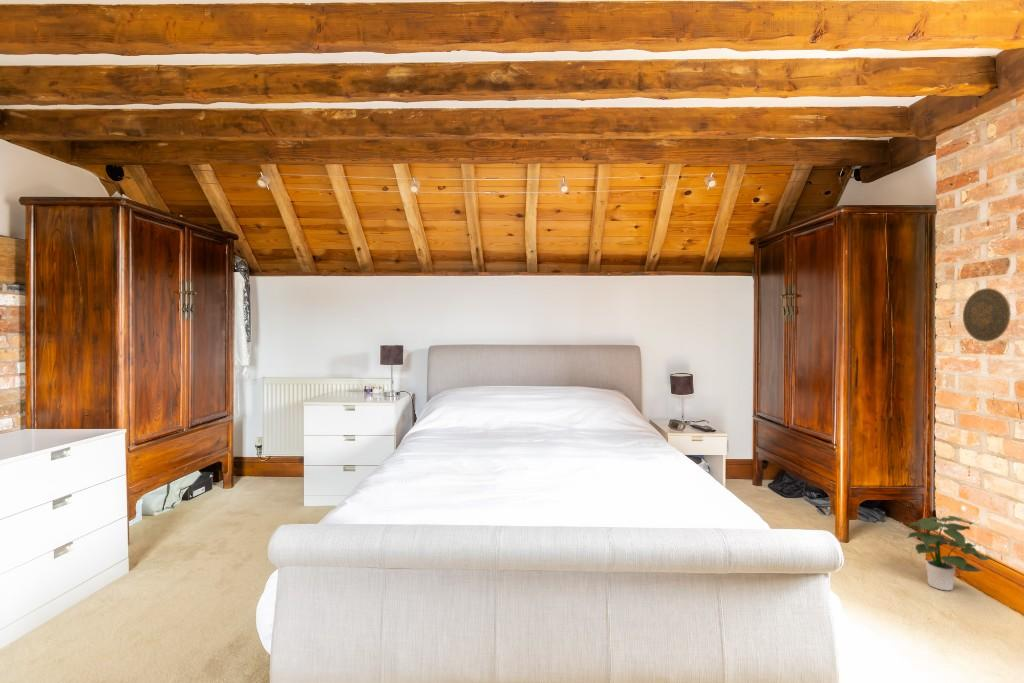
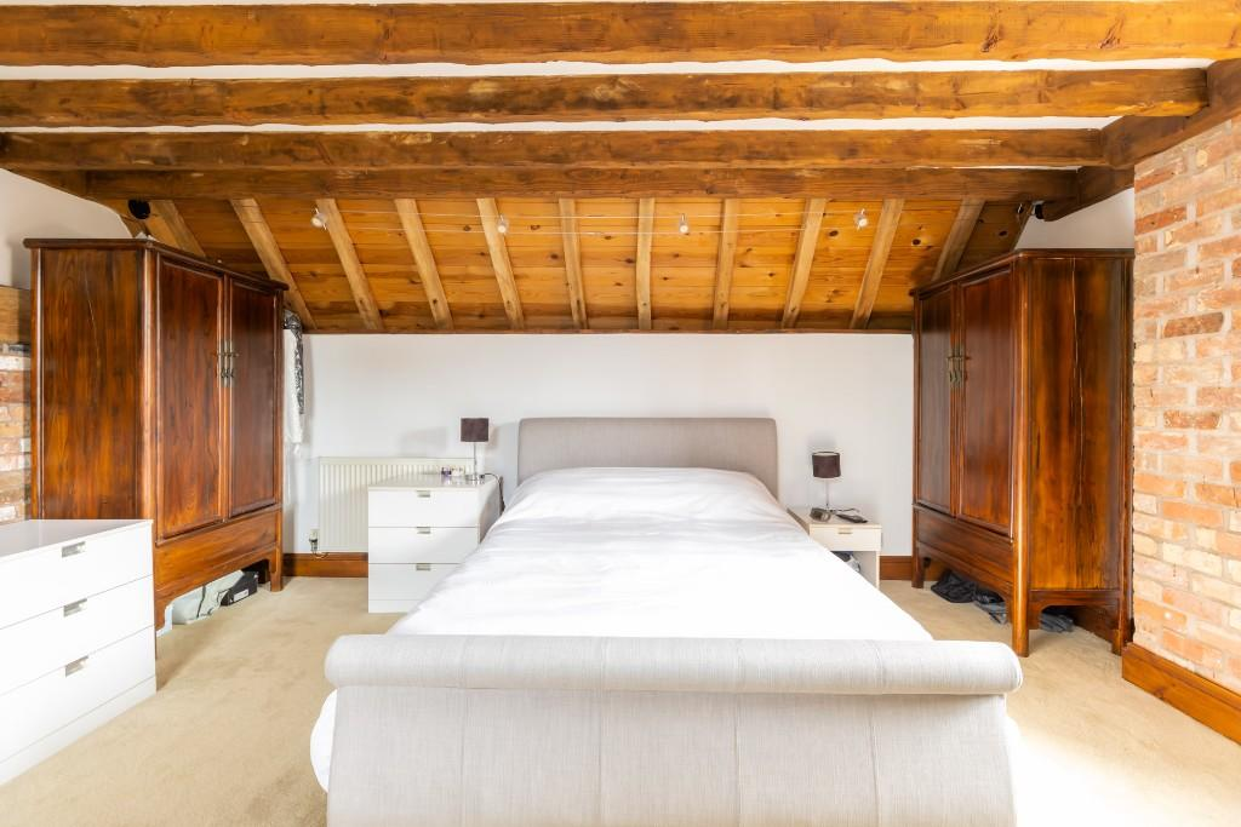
- potted plant [906,515,993,592]
- decorative plate [962,287,1012,343]
